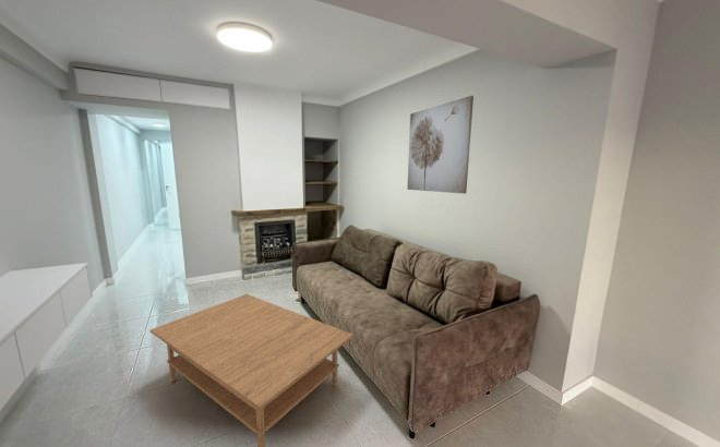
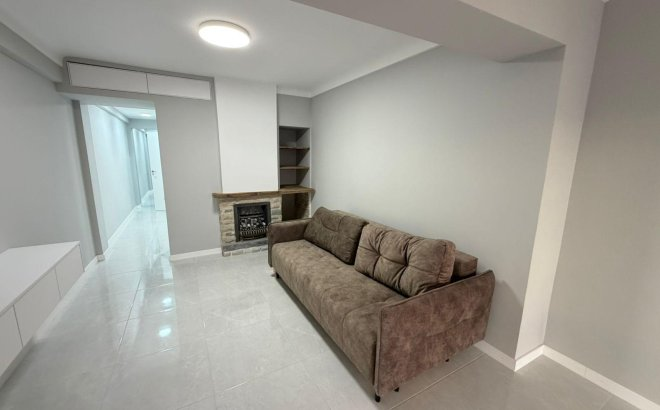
- coffee table [149,293,355,447]
- wall art [406,95,475,195]
